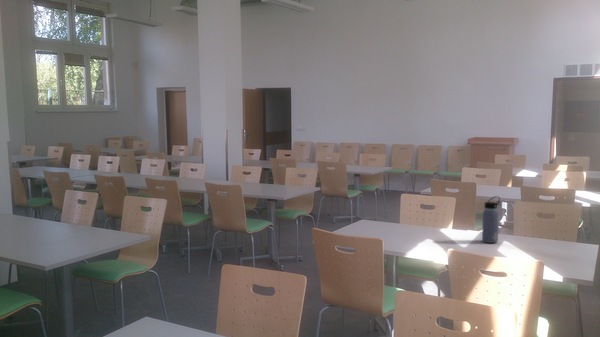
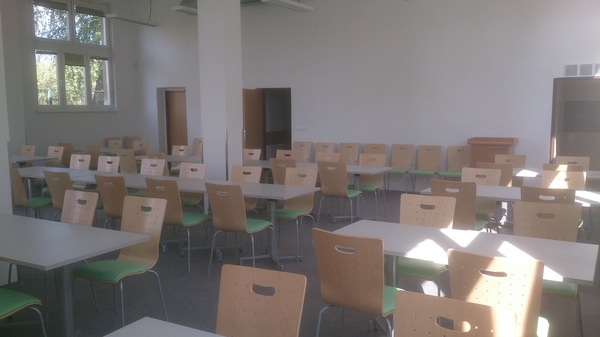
- water bottle [481,195,501,244]
